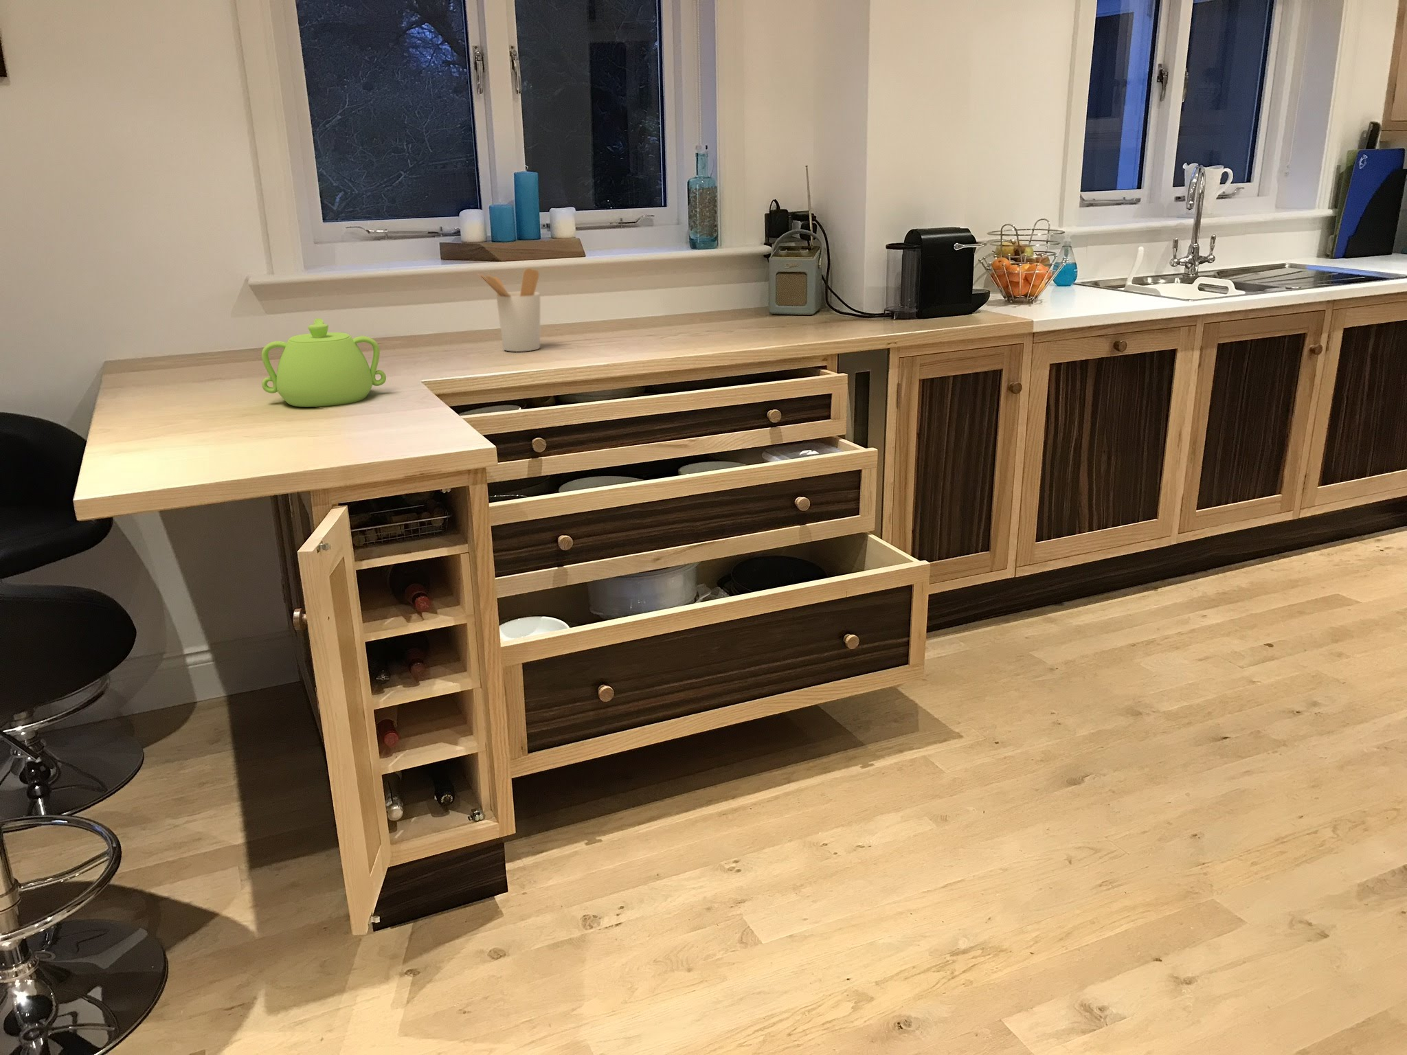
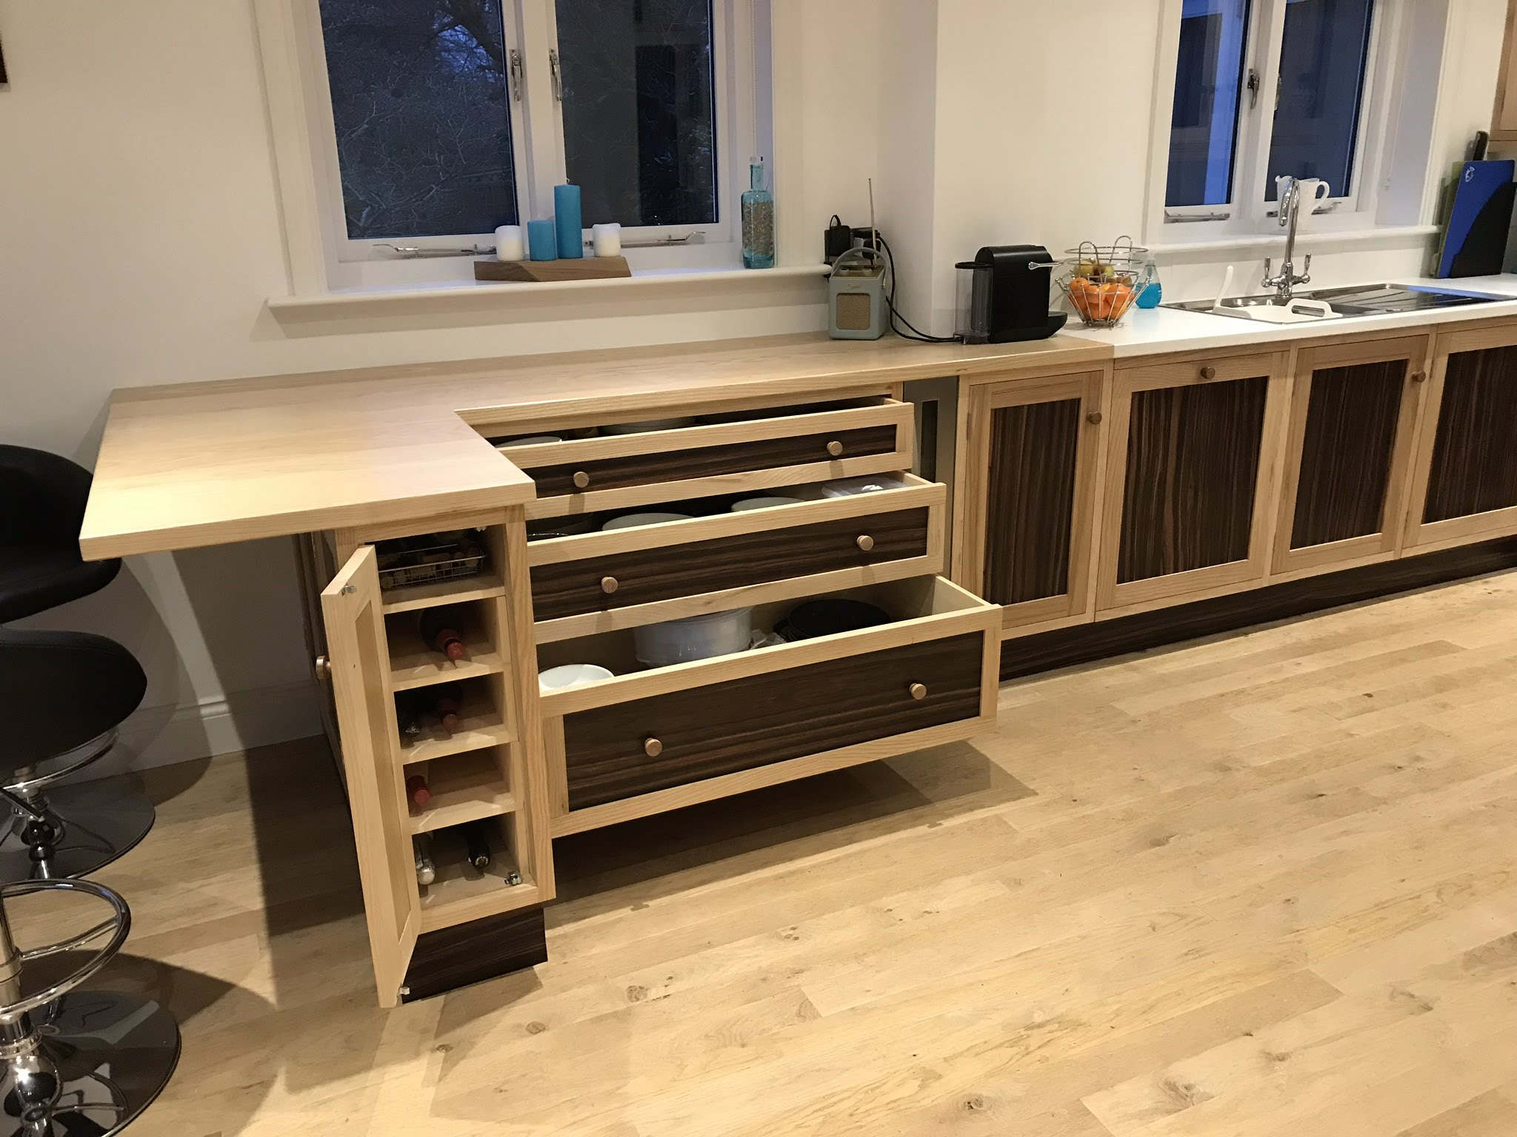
- teapot [261,318,387,408]
- utensil holder [476,268,541,352]
